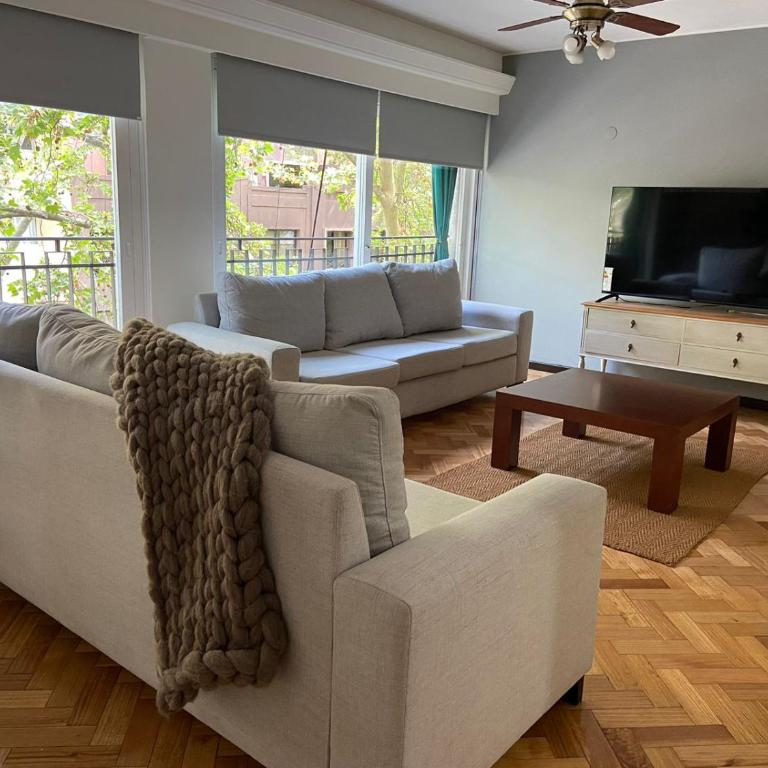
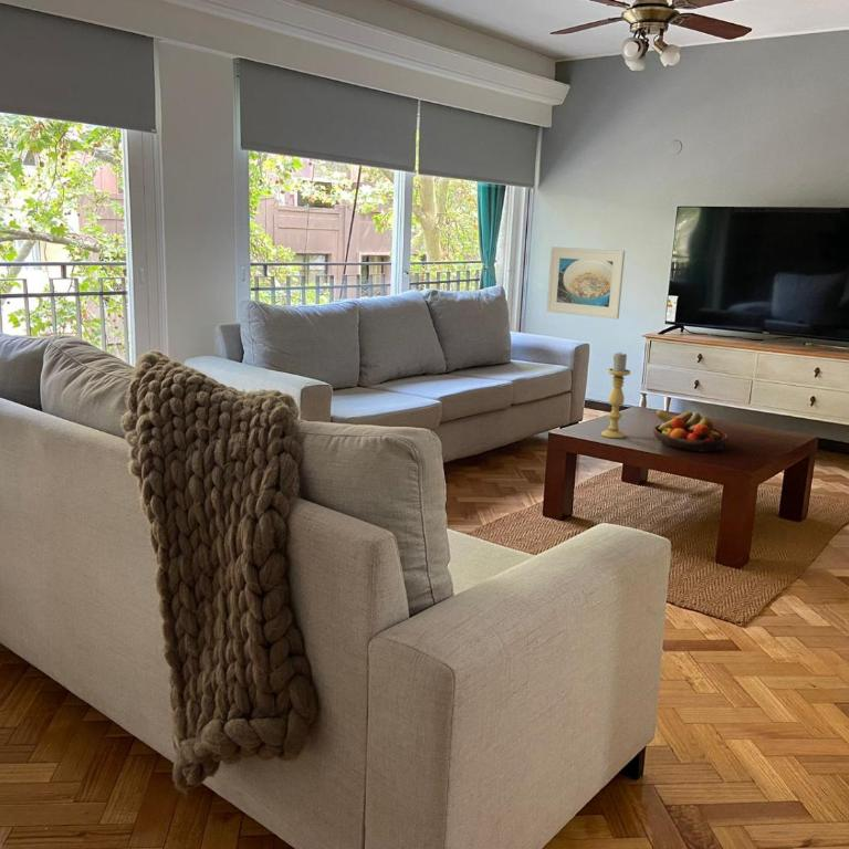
+ candle holder [600,350,631,439]
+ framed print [546,245,626,319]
+ fruit bowl [652,409,730,453]
